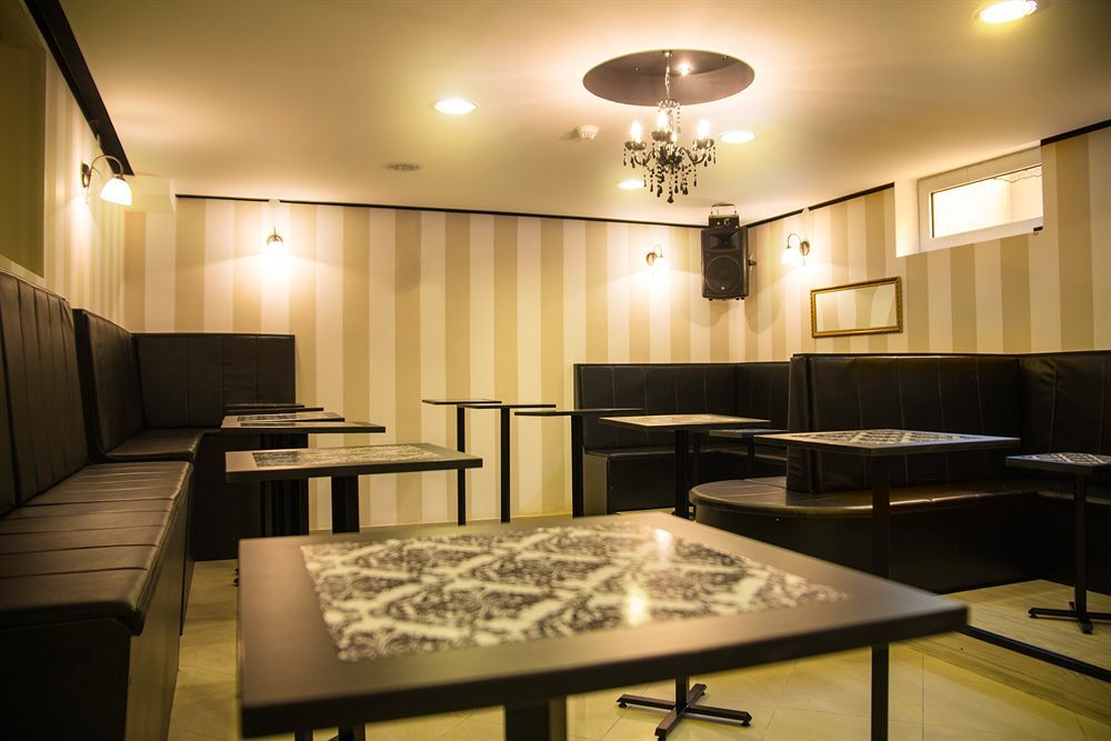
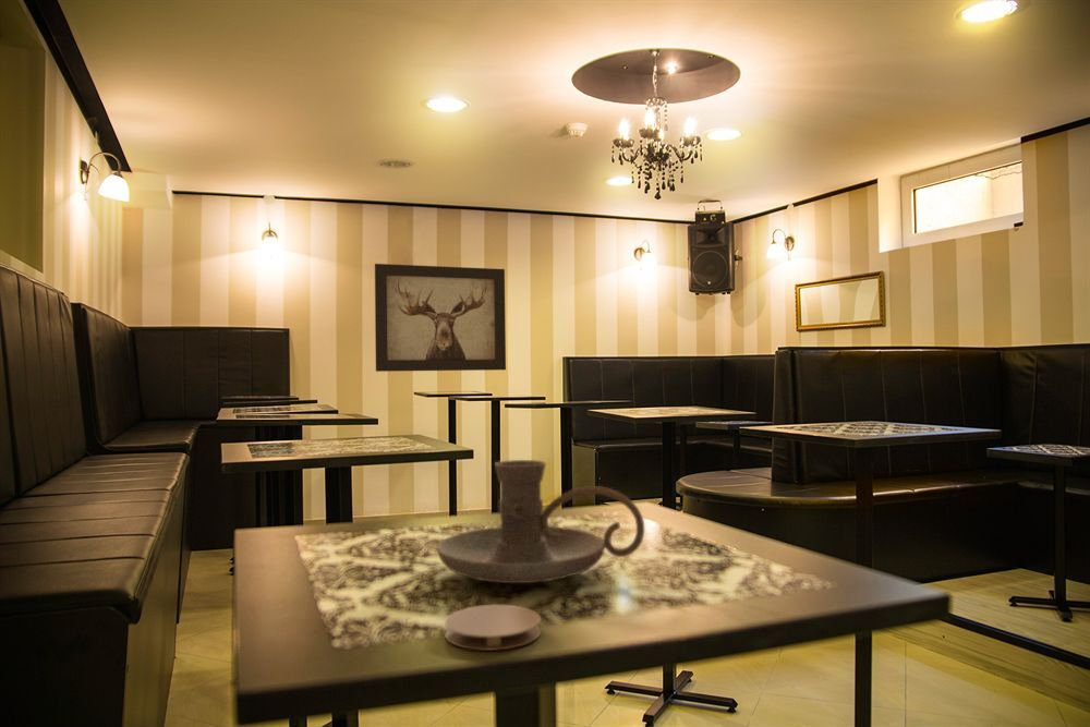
+ wall art [374,263,507,373]
+ coaster [444,604,542,652]
+ candle holder [436,459,645,584]
